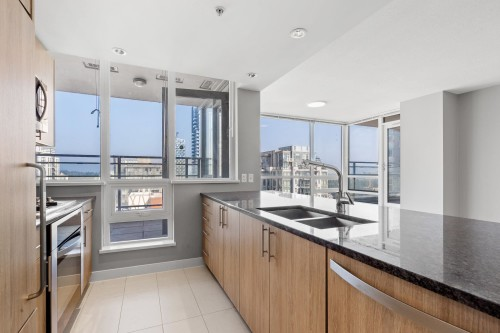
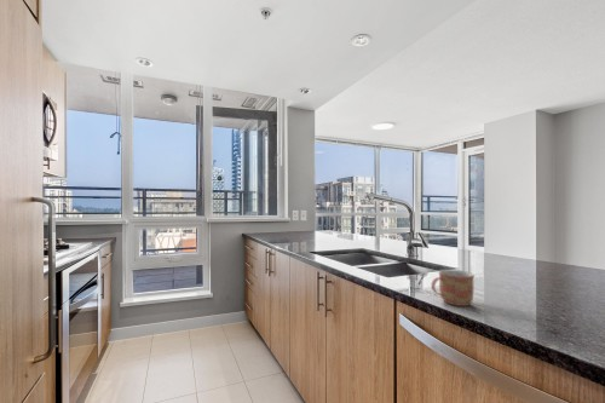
+ mug [431,269,476,307]
